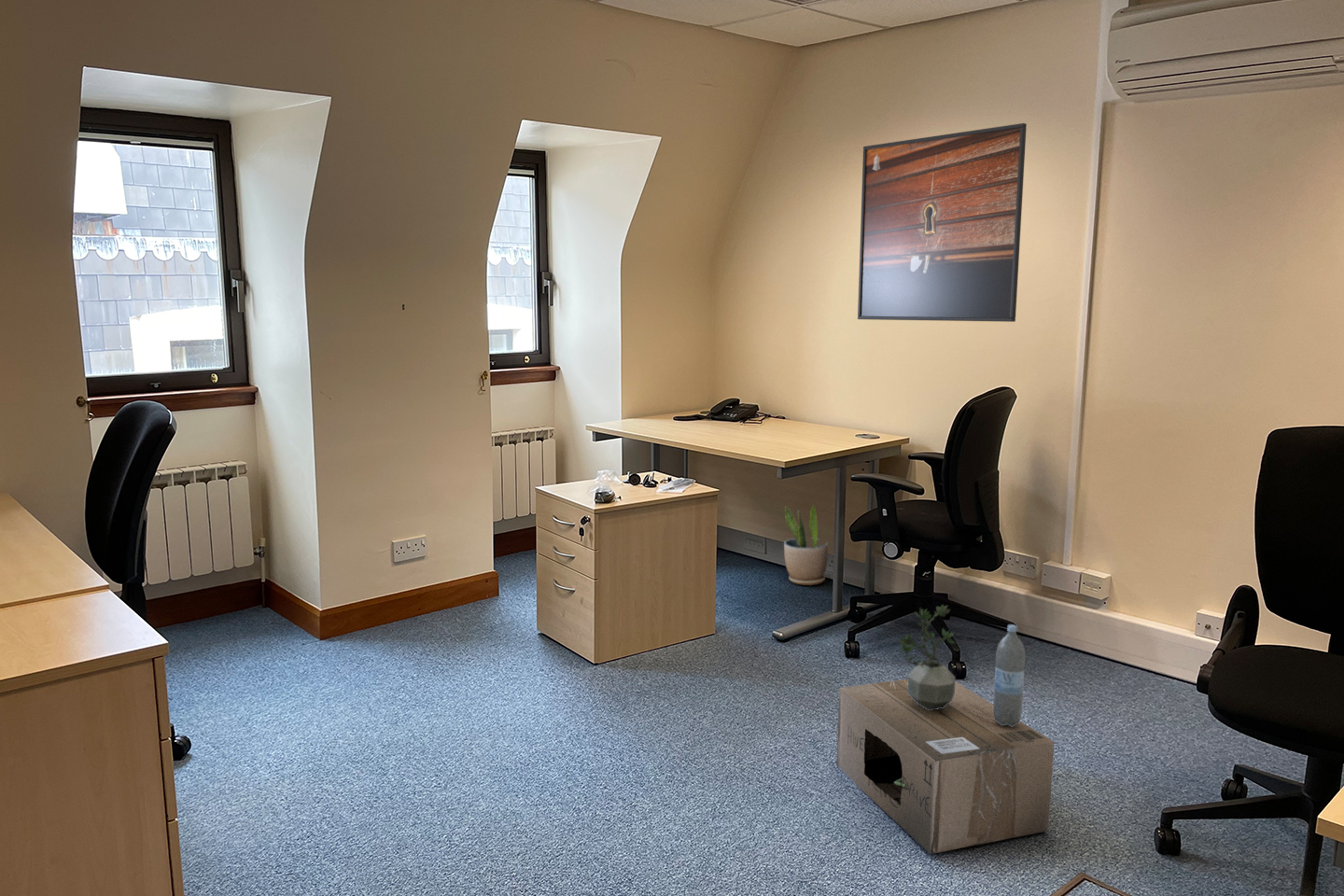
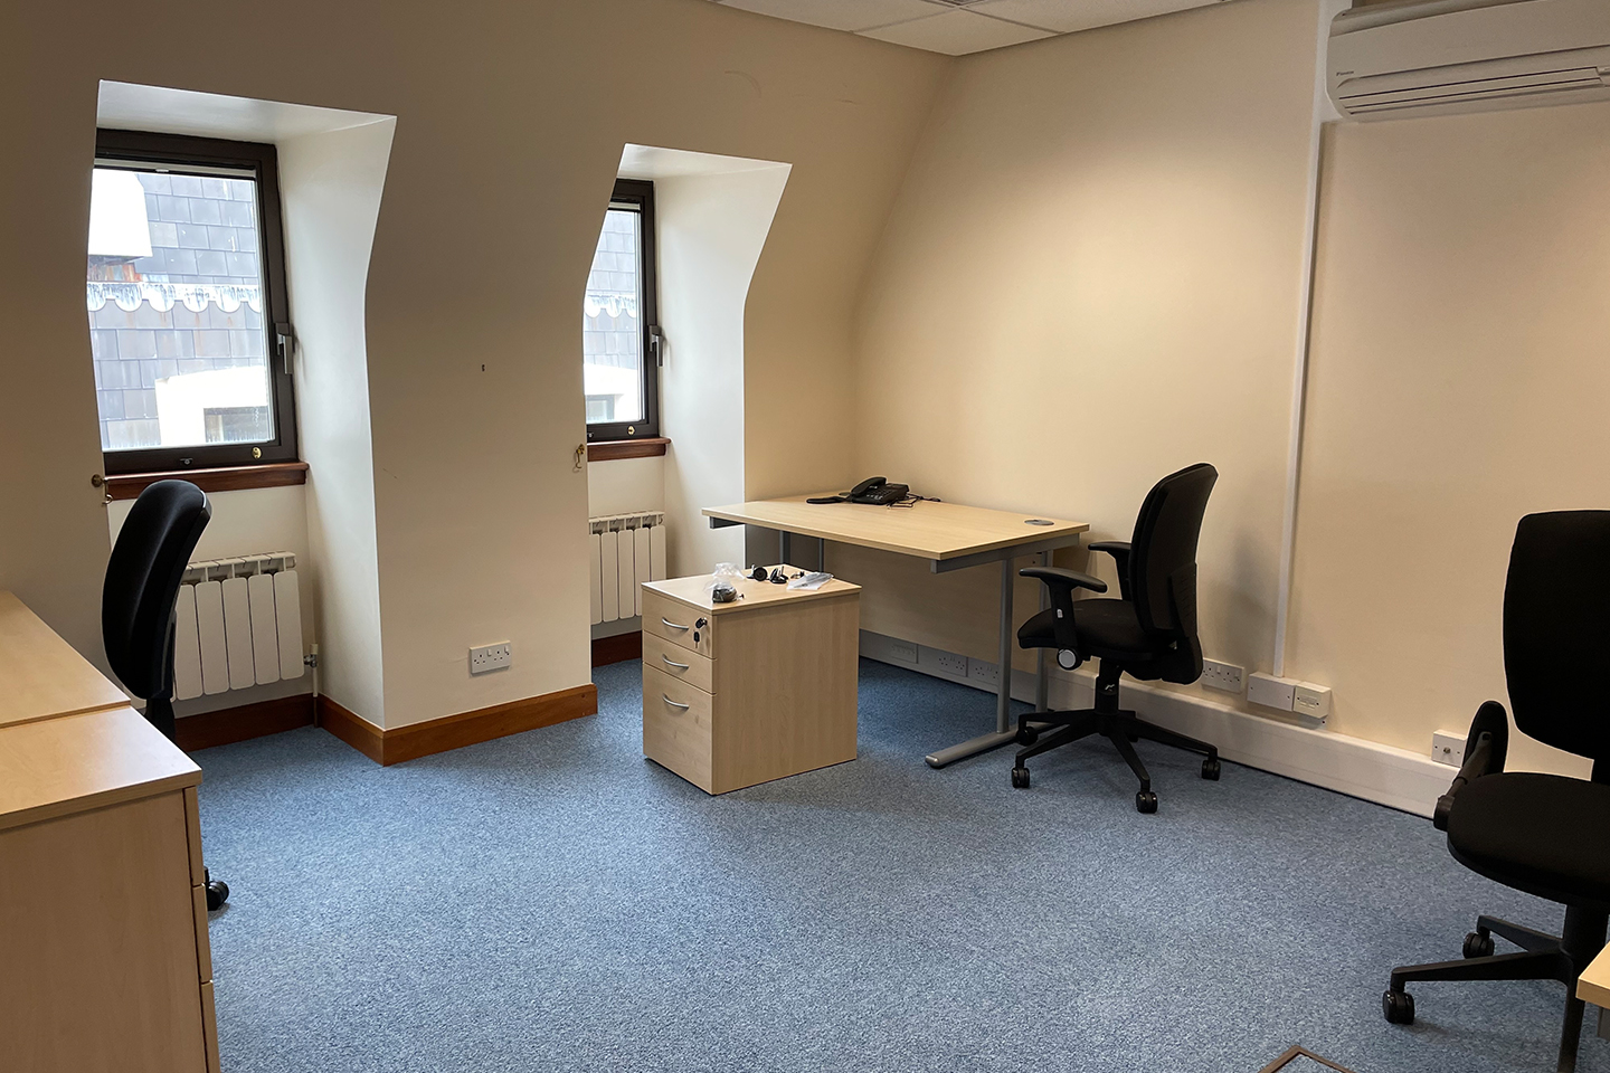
- water bottle [992,623,1026,727]
- potted plant [783,504,829,586]
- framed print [857,122,1028,323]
- potted plant [897,604,957,710]
- cardboard box [836,679,1055,855]
